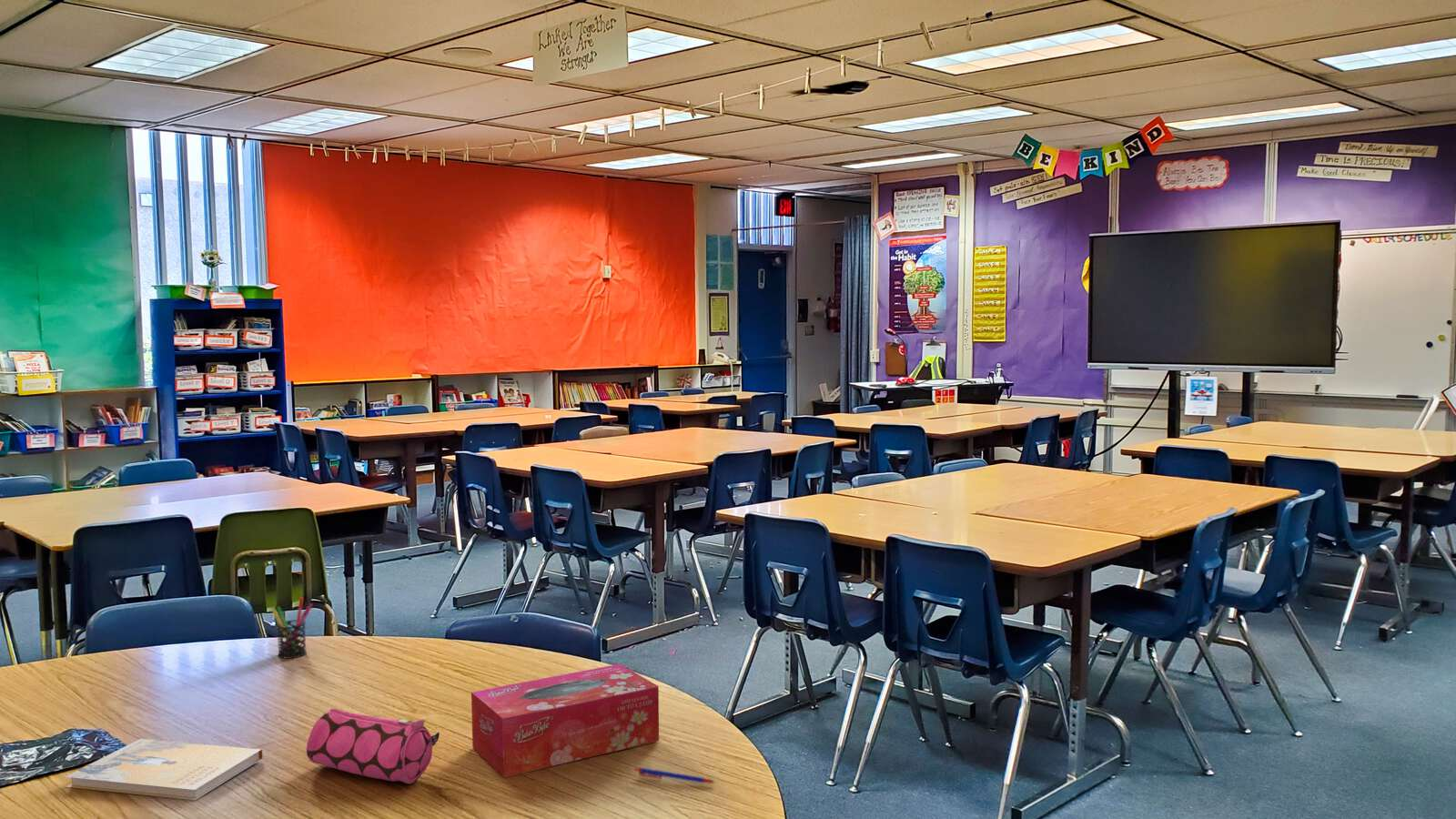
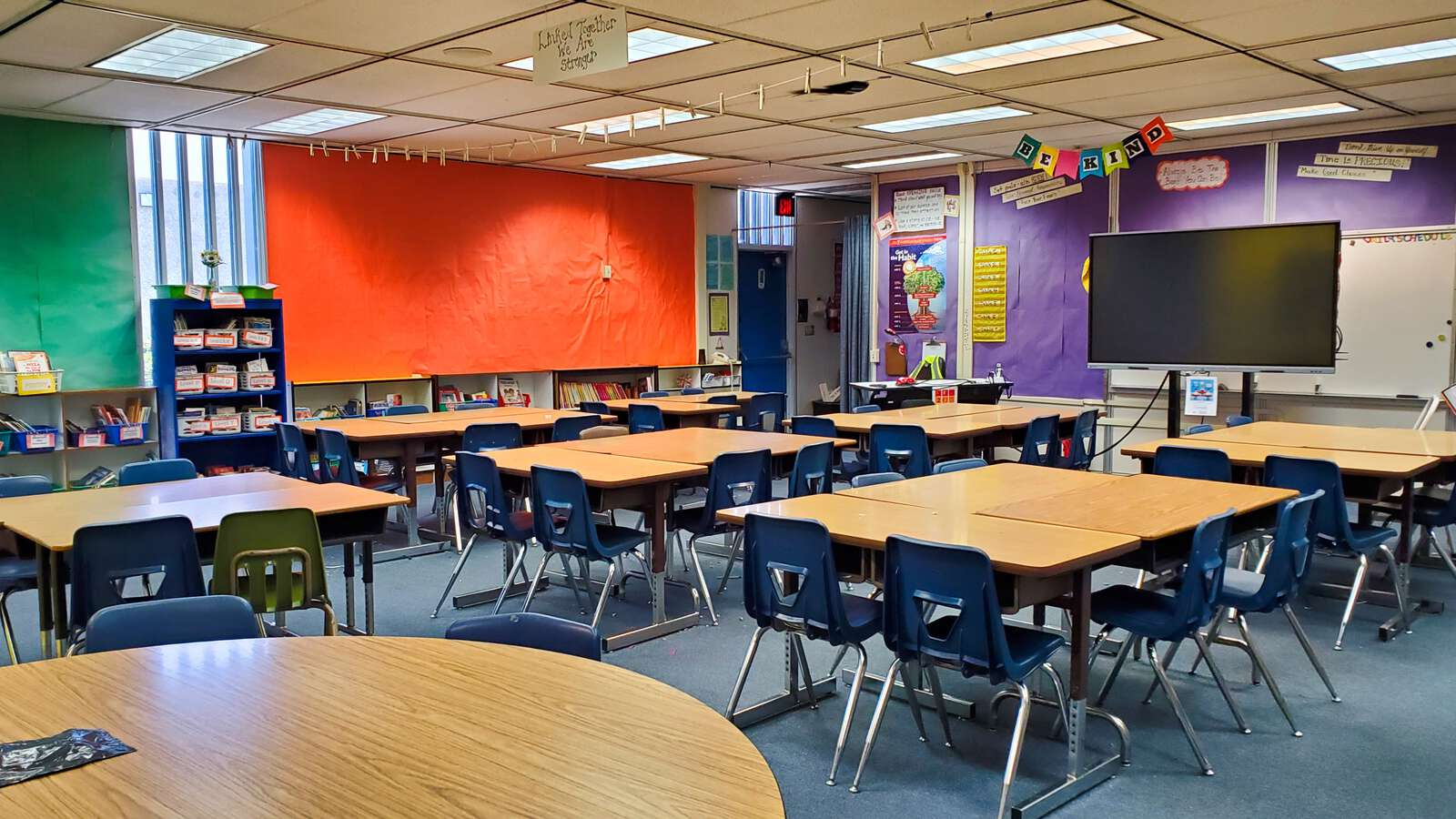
- tissue box [470,663,660,778]
- pen holder [272,597,314,659]
- pen [633,766,717,784]
- pencil case [306,708,440,784]
- book [64,738,263,801]
